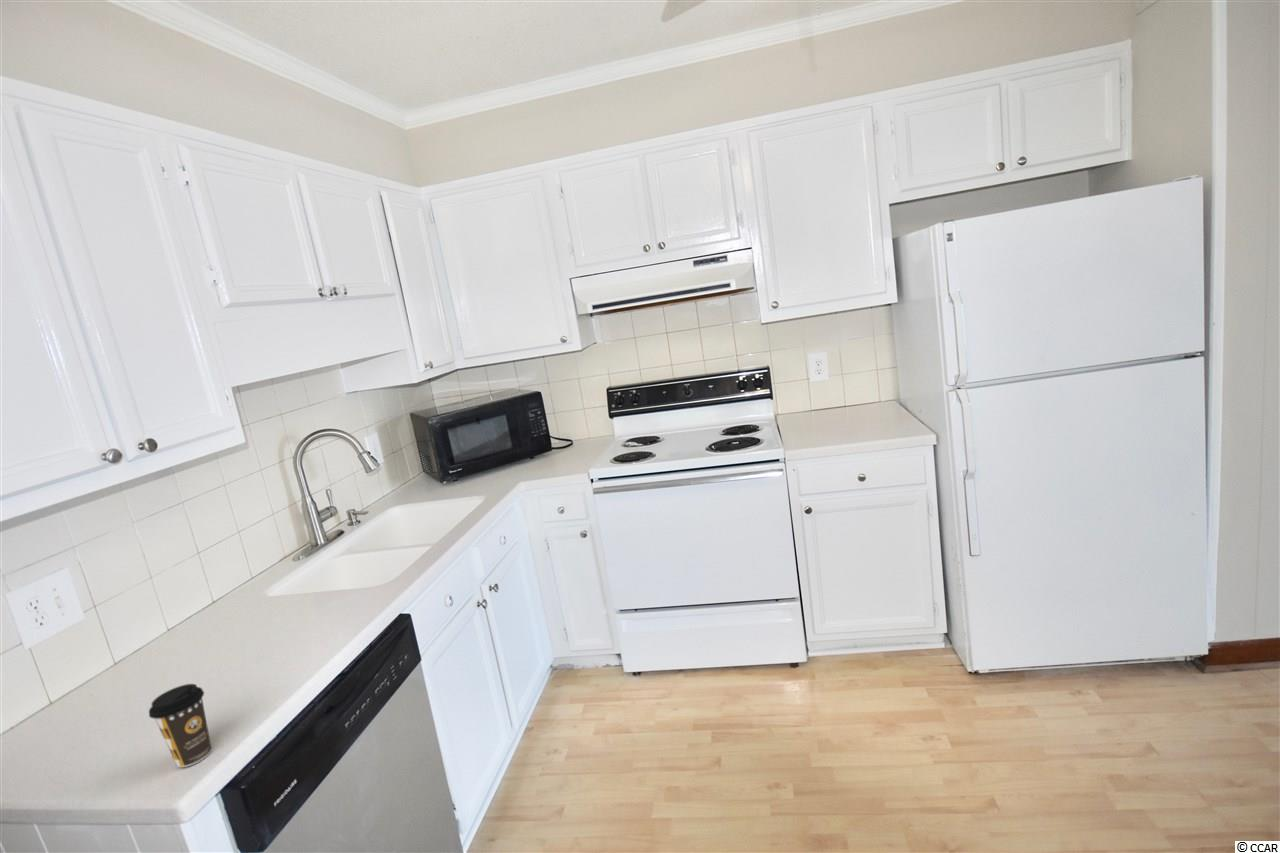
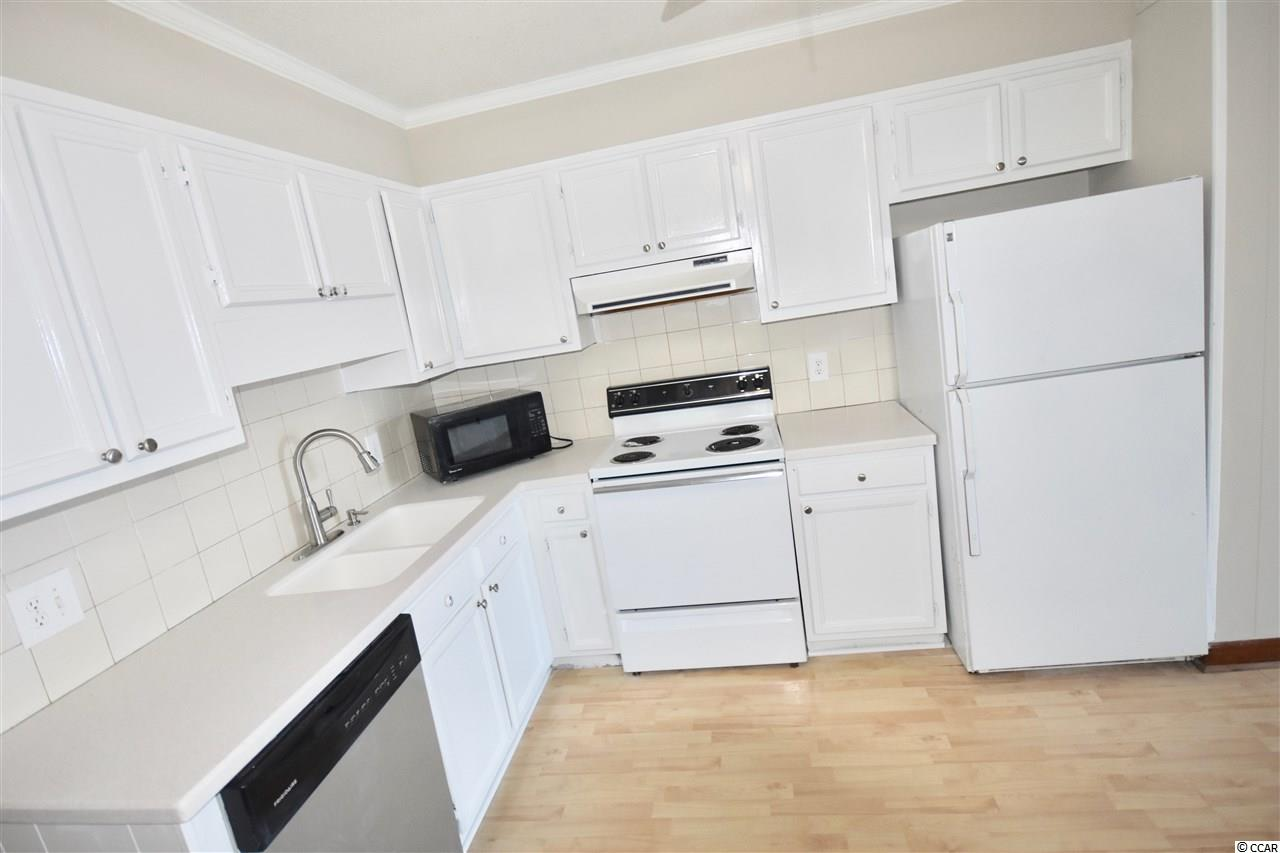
- coffee cup [148,683,213,768]
